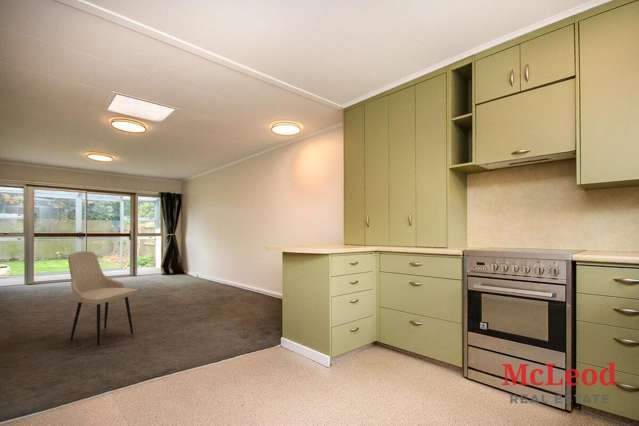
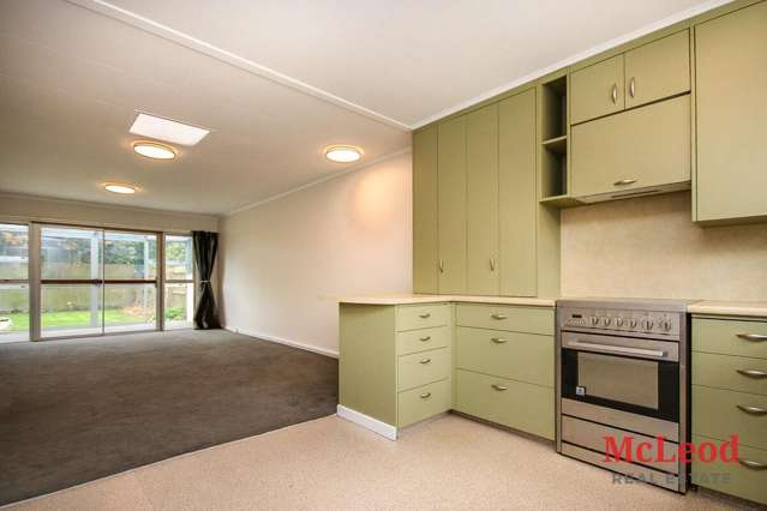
- dining chair [67,250,139,347]
